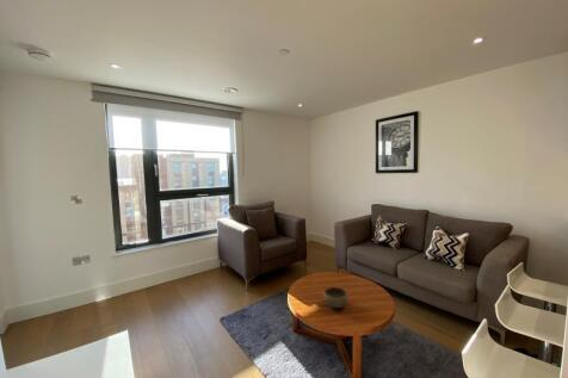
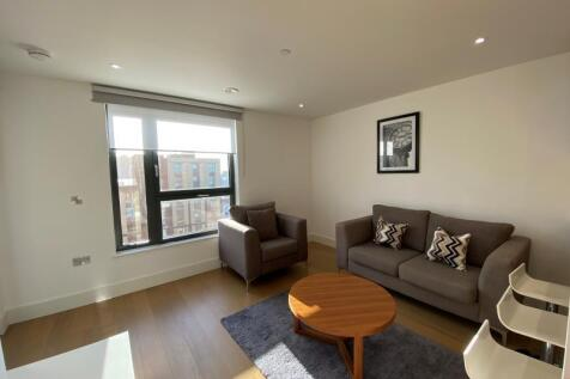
- bowl [322,286,350,309]
